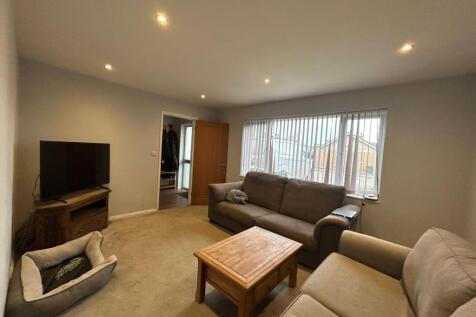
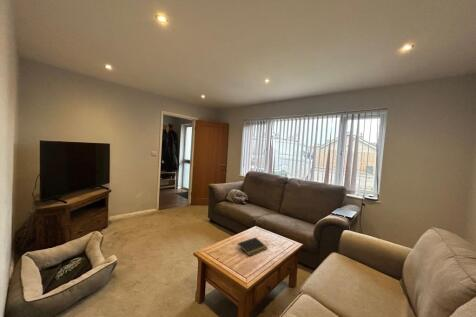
+ notepad [236,236,269,257]
